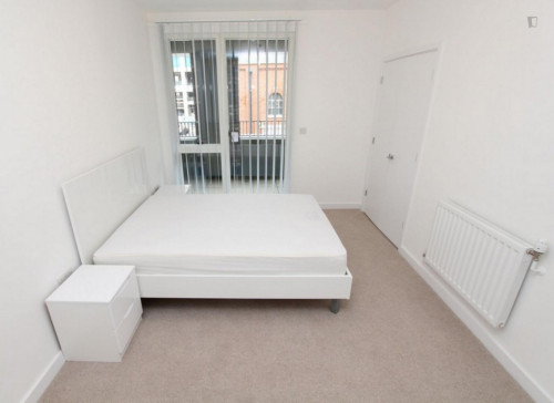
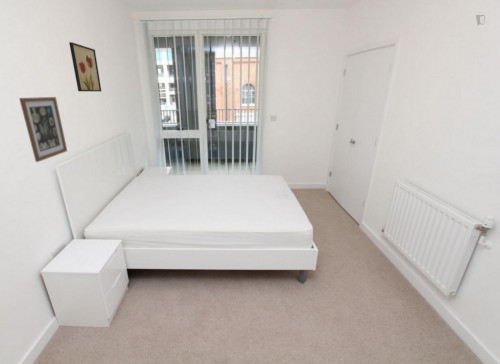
+ wall art [68,41,102,92]
+ wall art [18,96,68,163]
